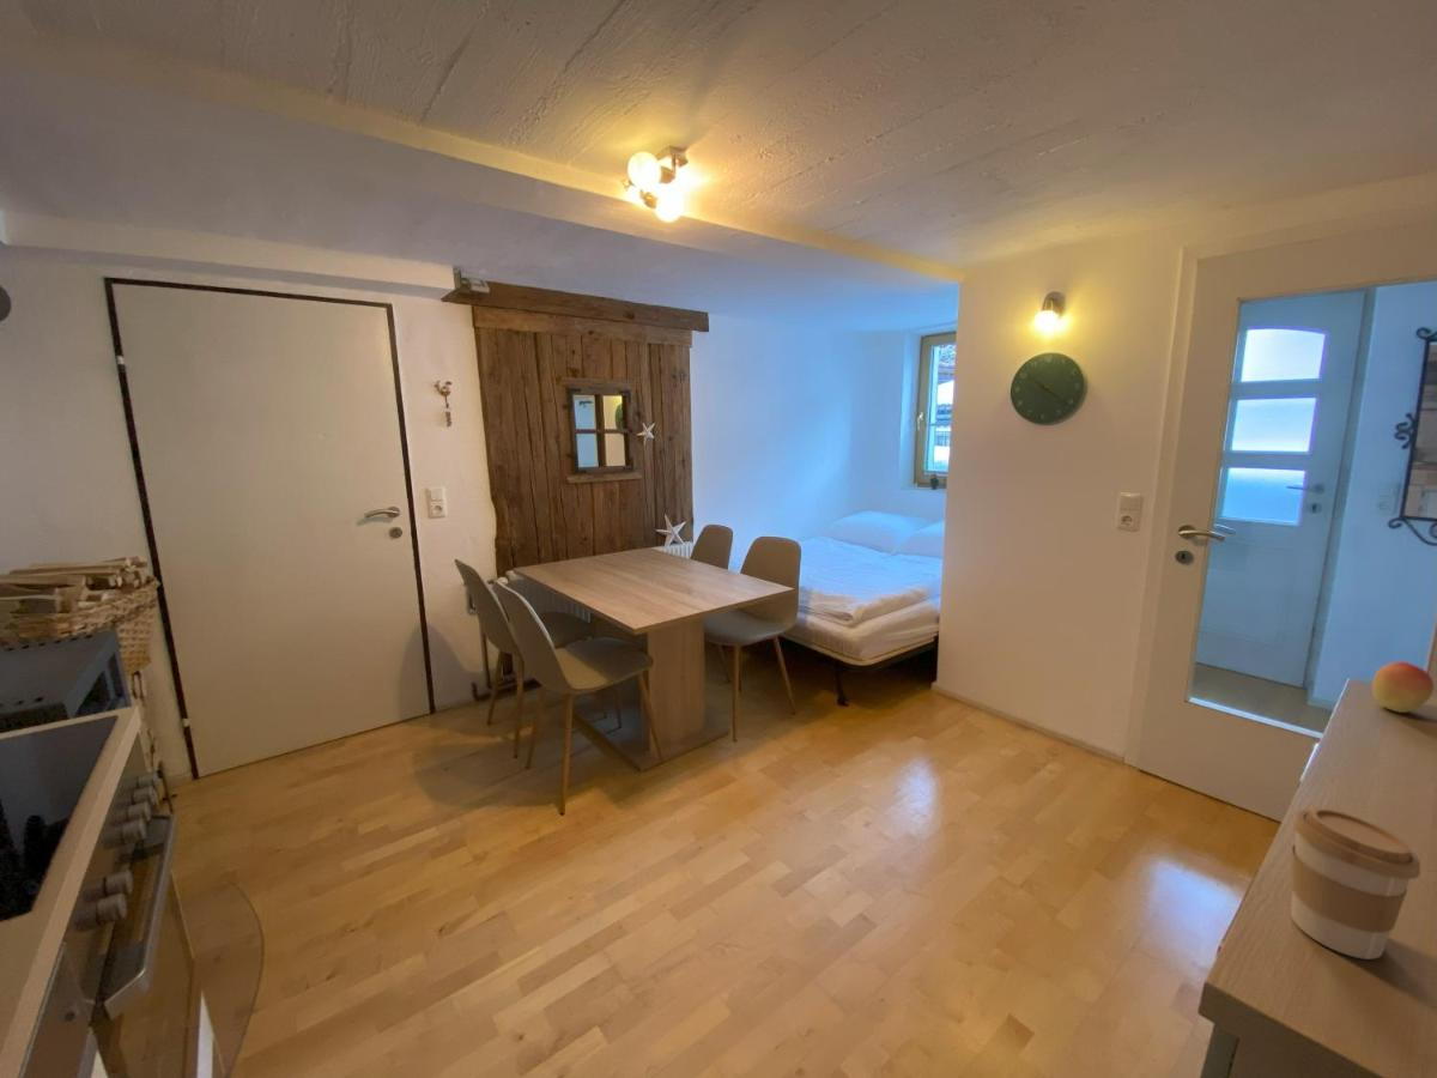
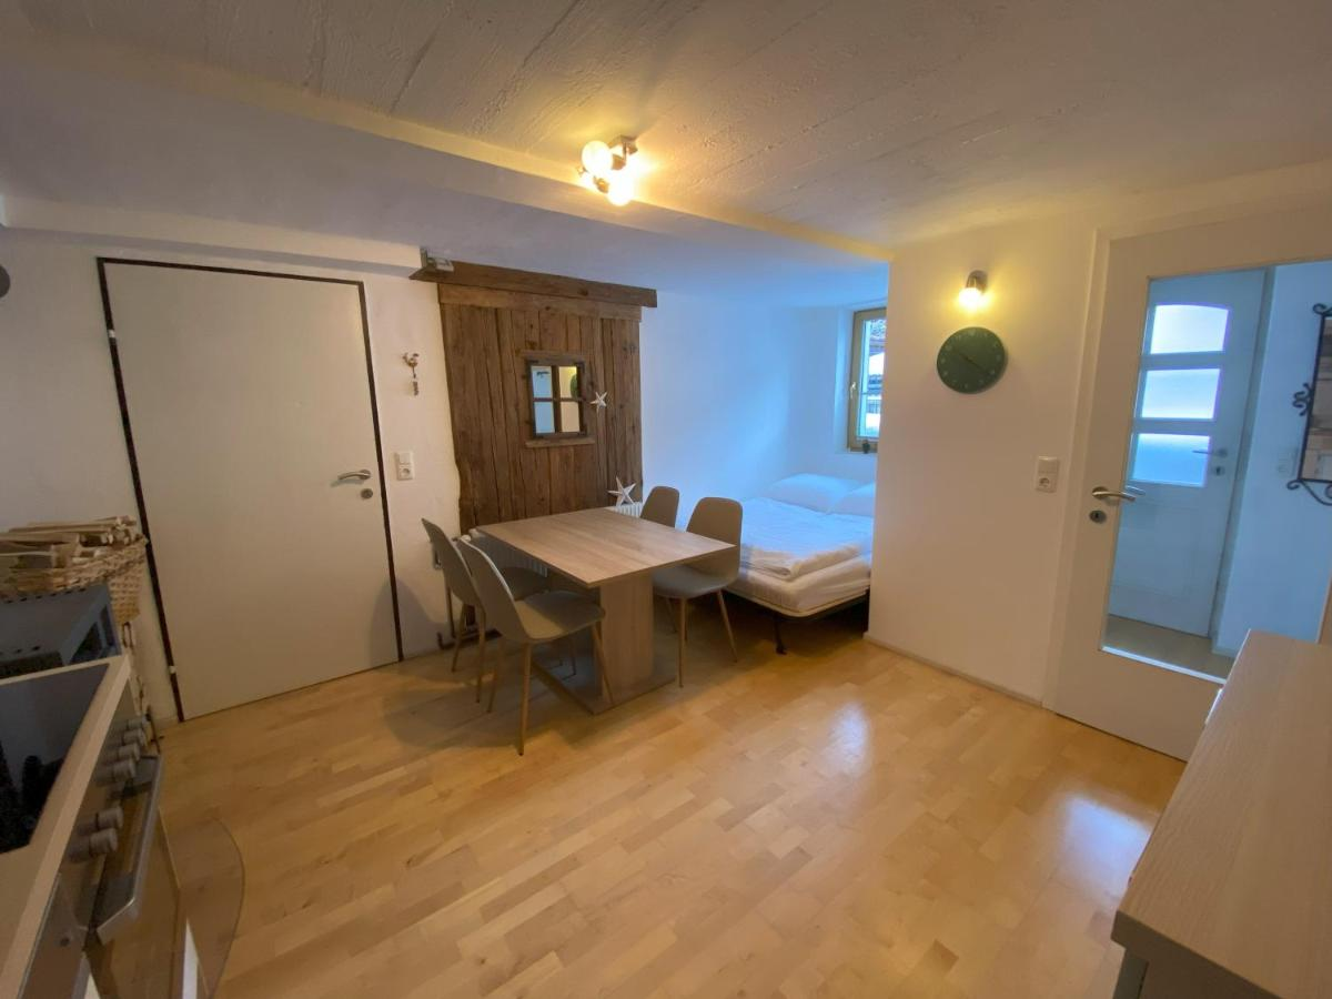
- coffee cup [1290,806,1421,961]
- fruit [1371,660,1435,714]
